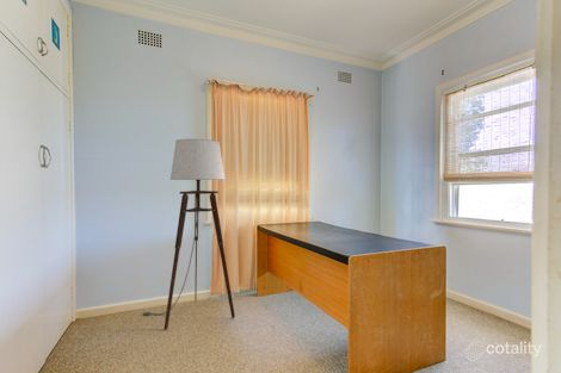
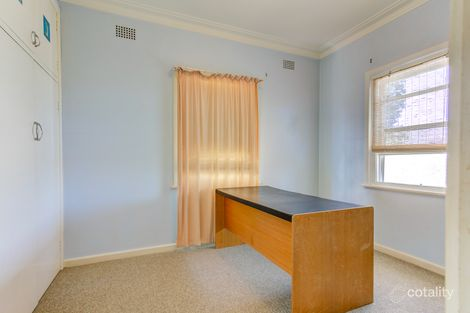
- floor lamp [141,138,236,331]
